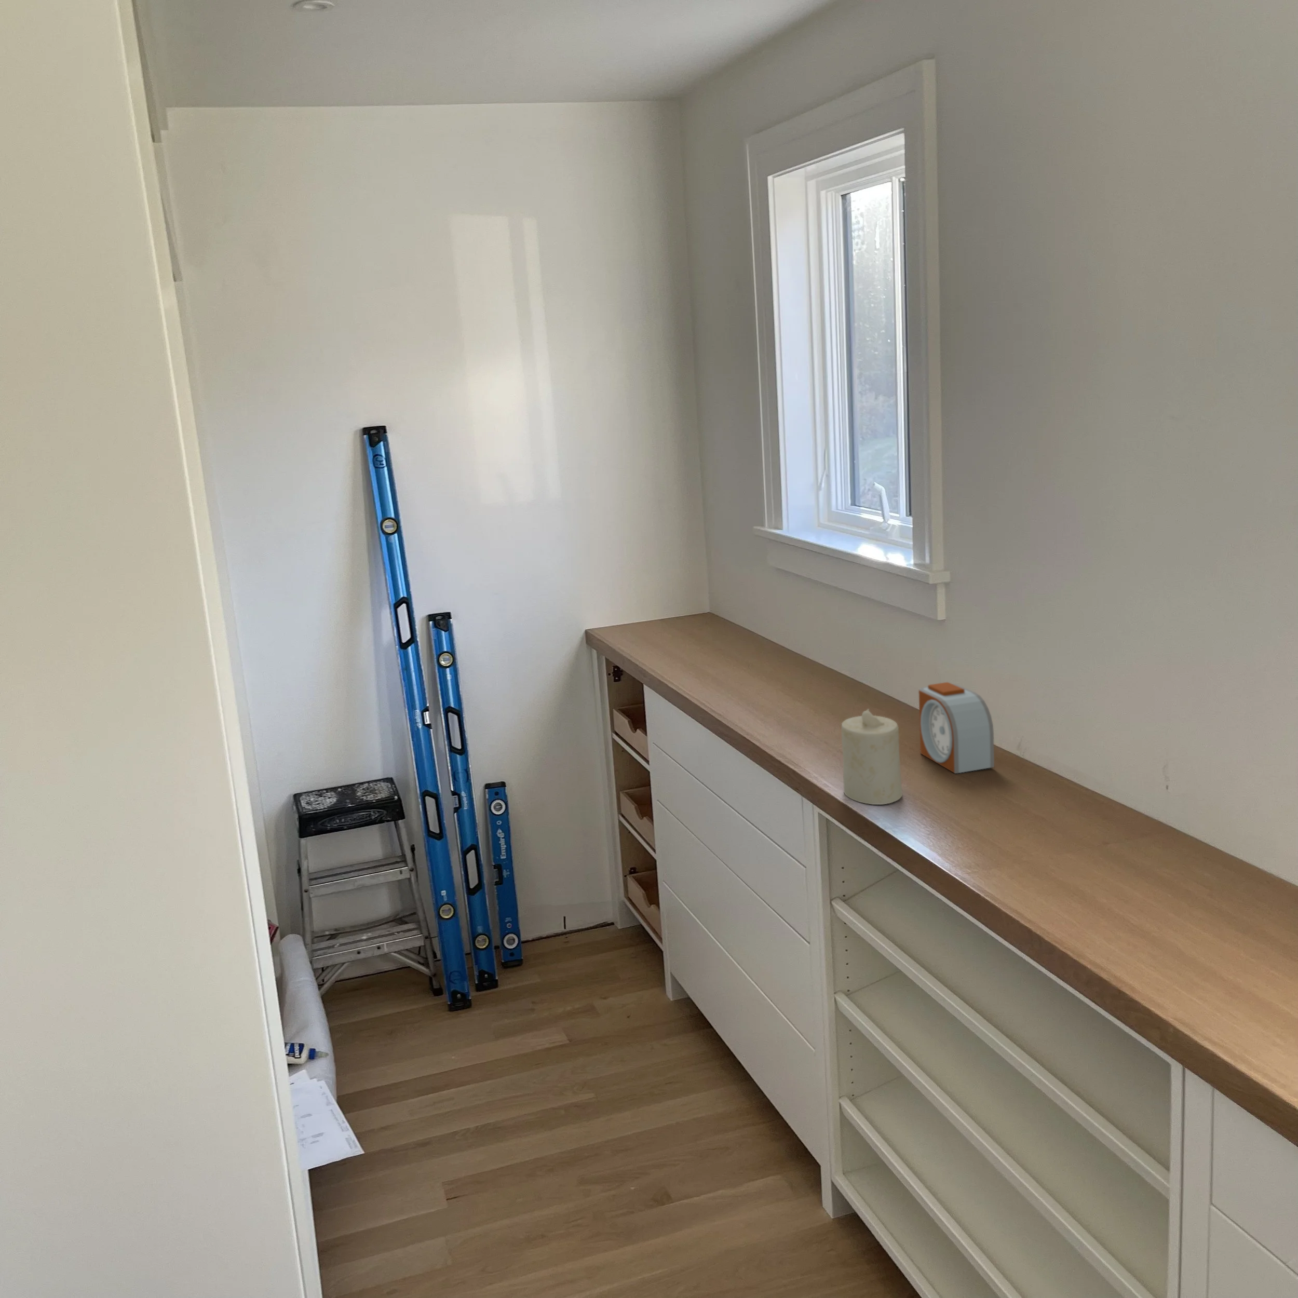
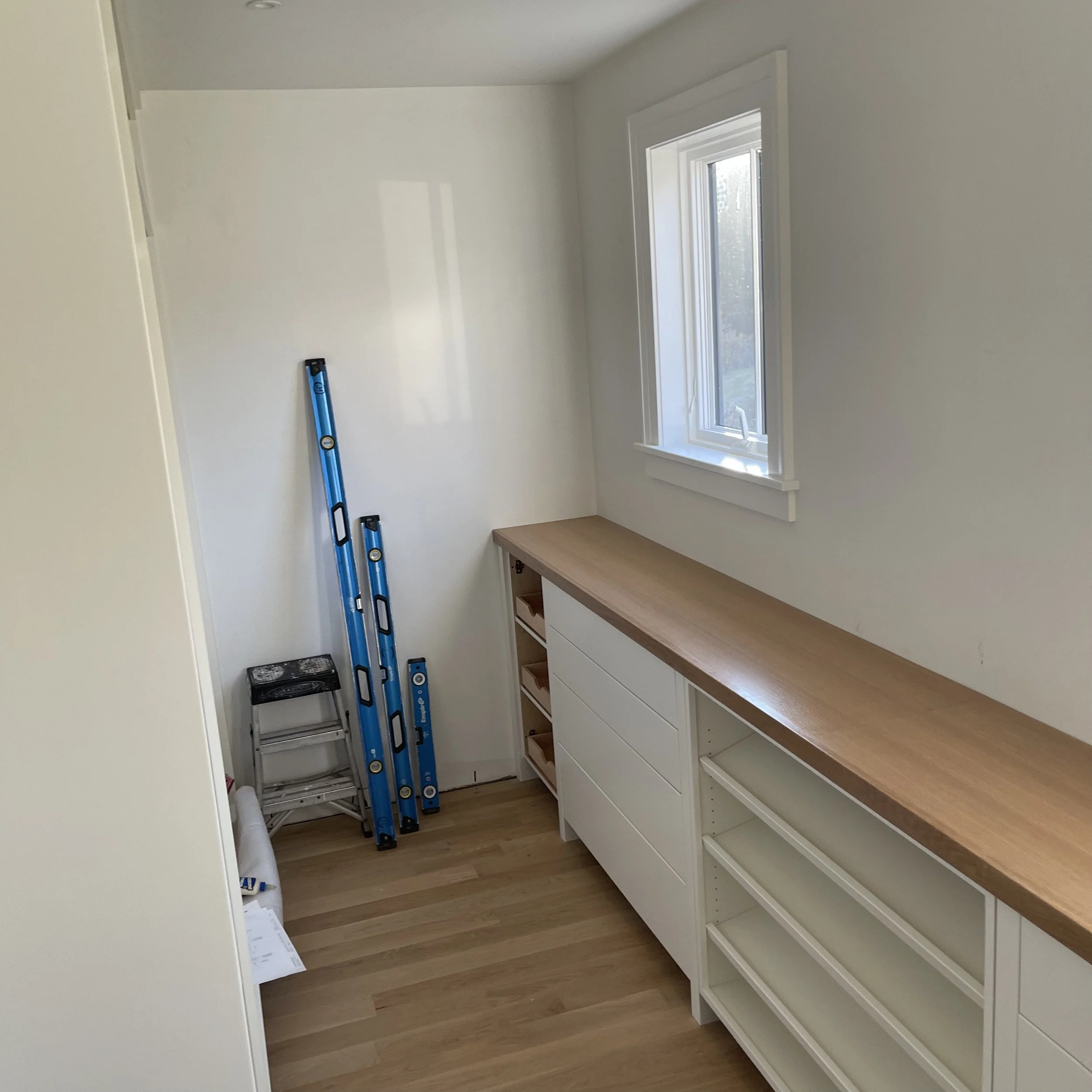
- alarm clock [918,682,995,774]
- candle [842,708,903,805]
